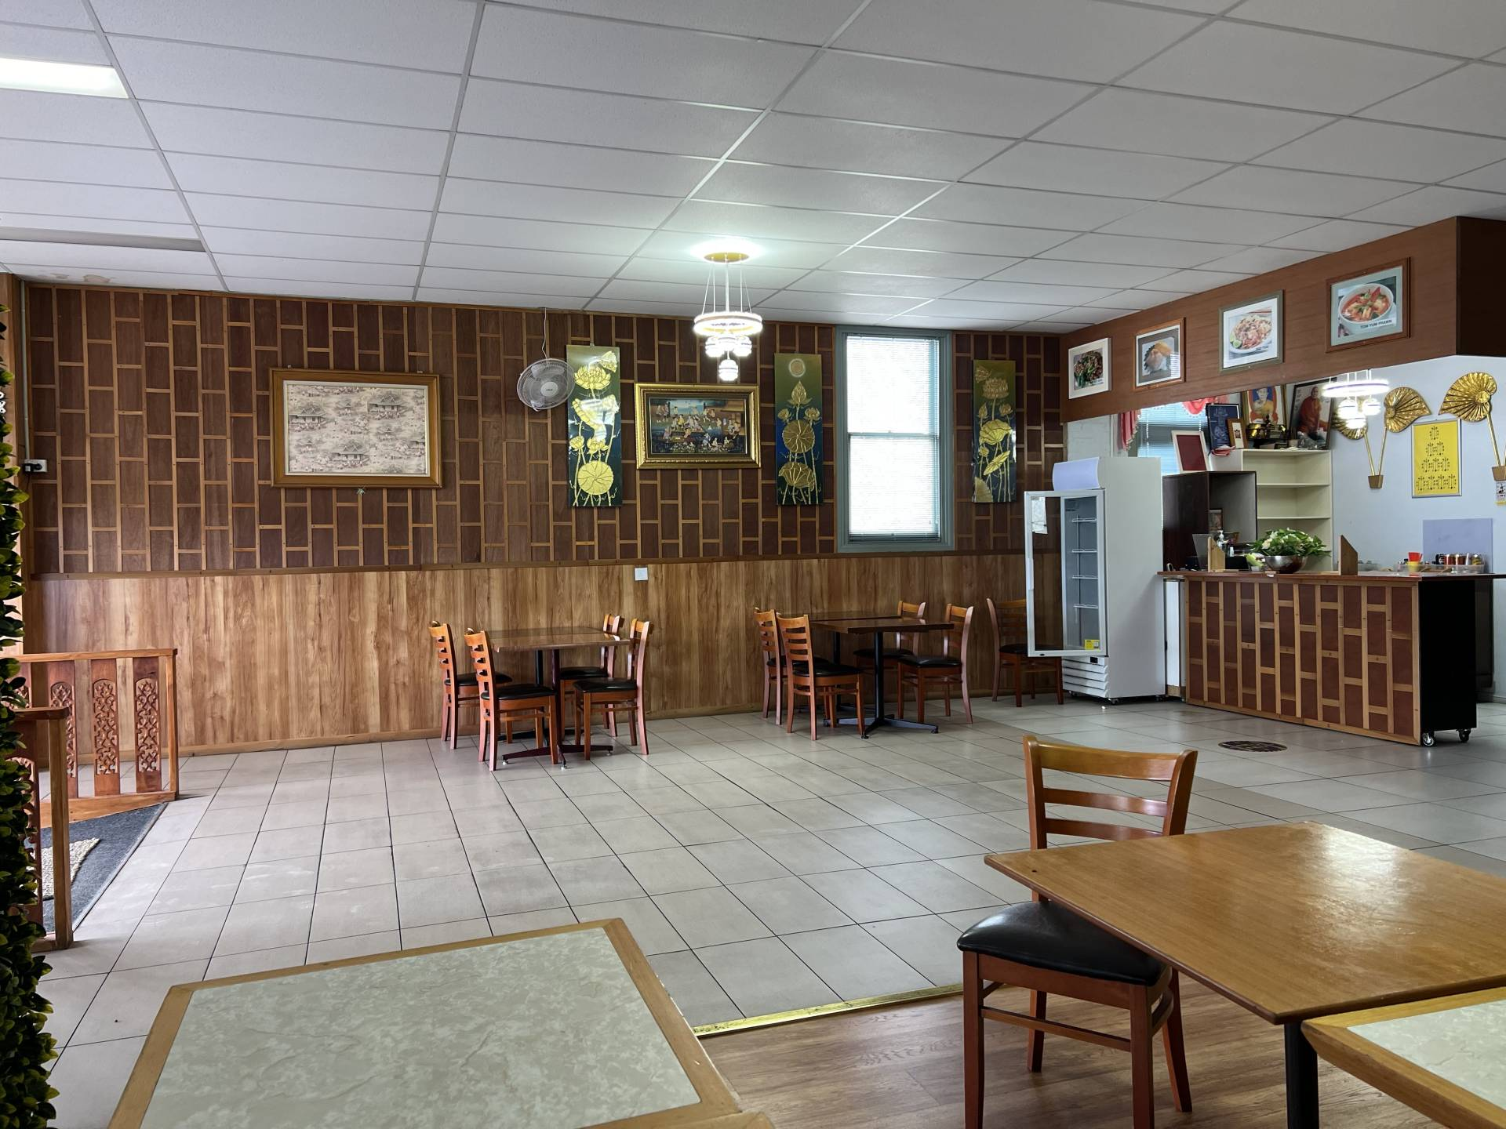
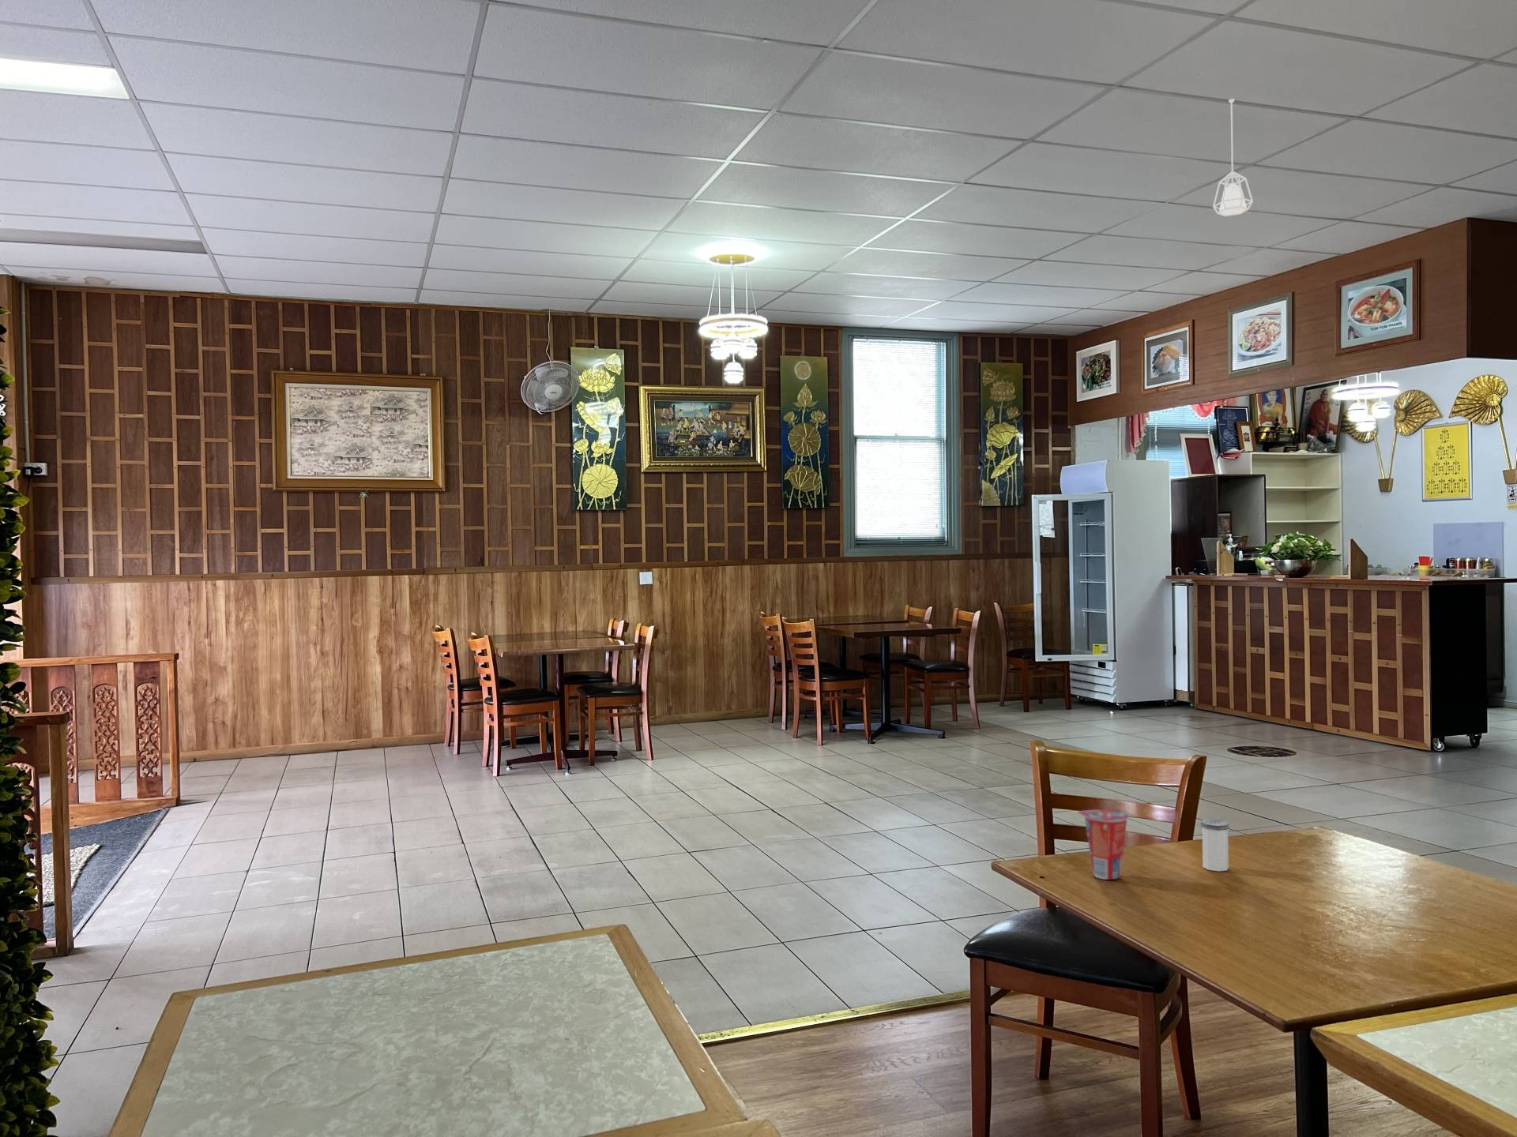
+ salt shaker [1200,819,1230,872]
+ cup [1076,809,1129,880]
+ pendant lamp [1212,98,1254,217]
